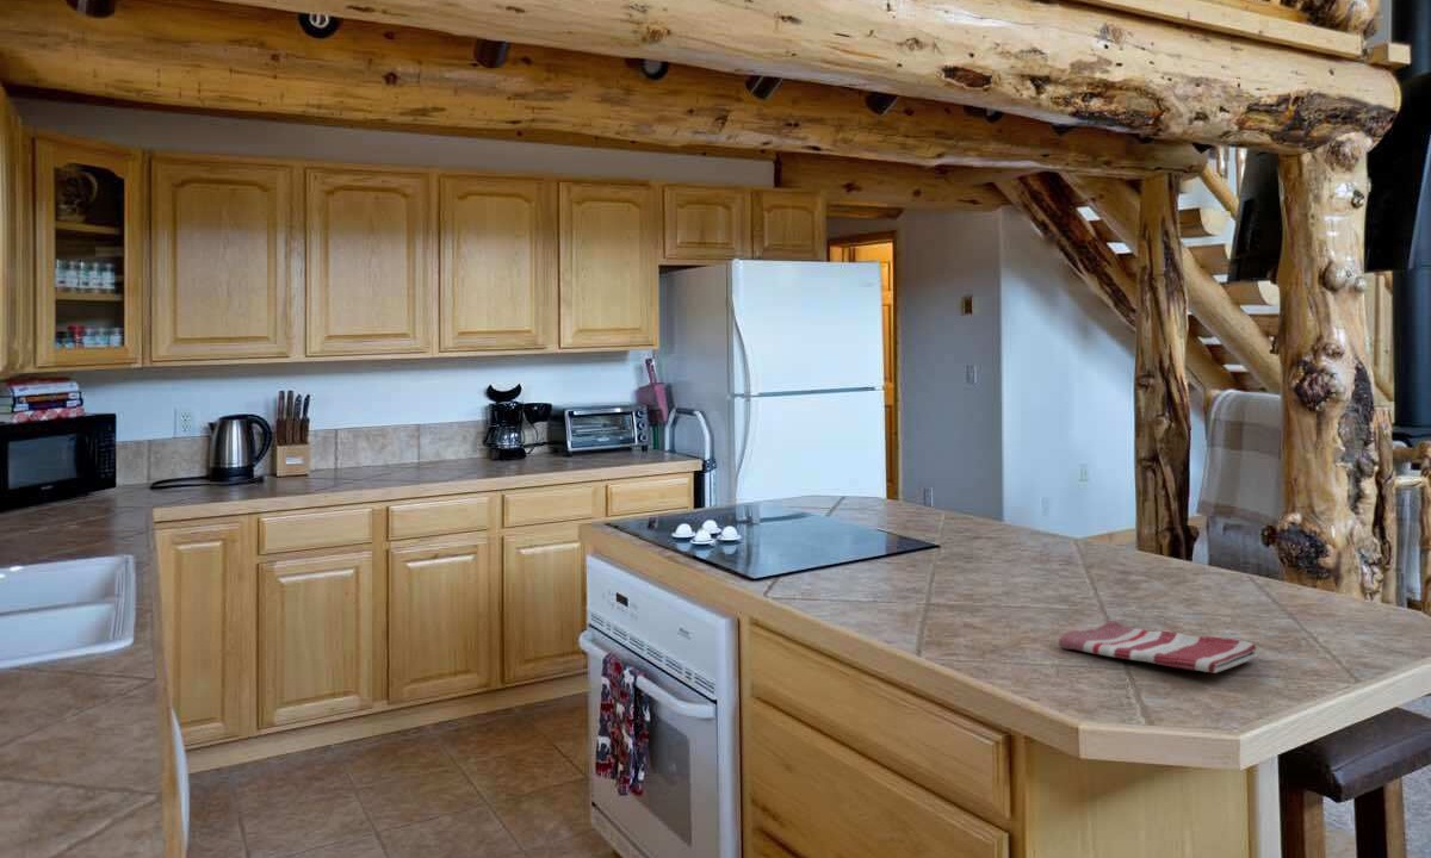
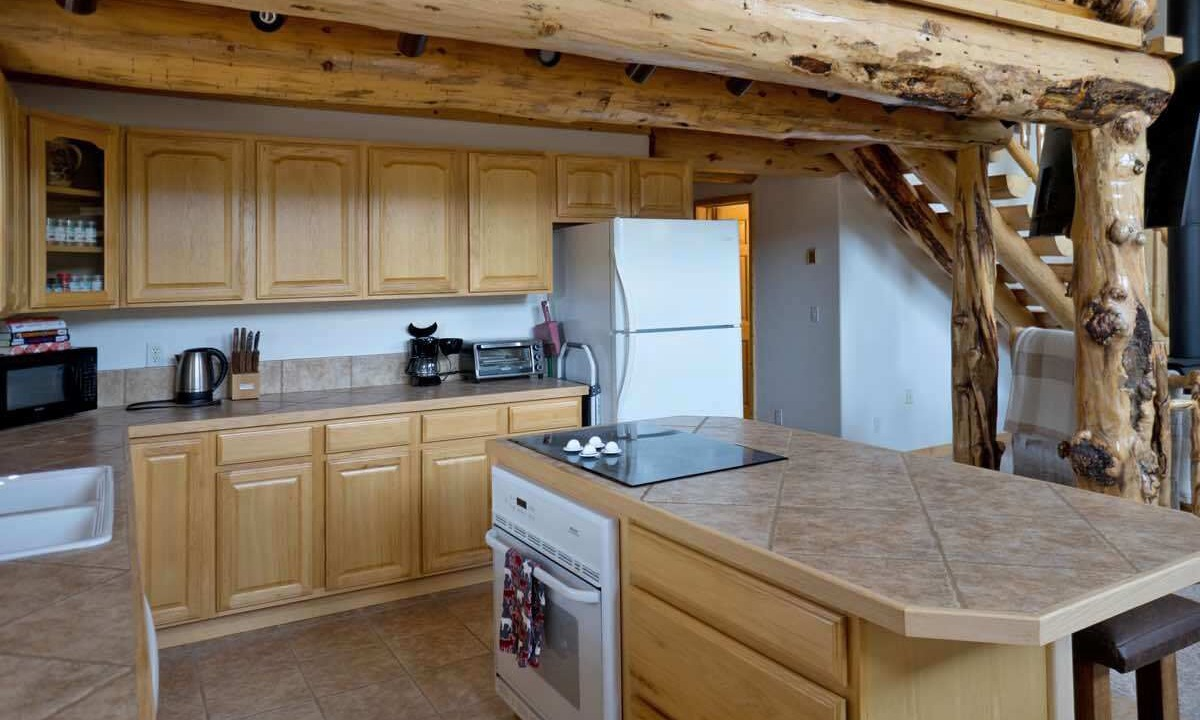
- dish towel [1058,620,1259,674]
